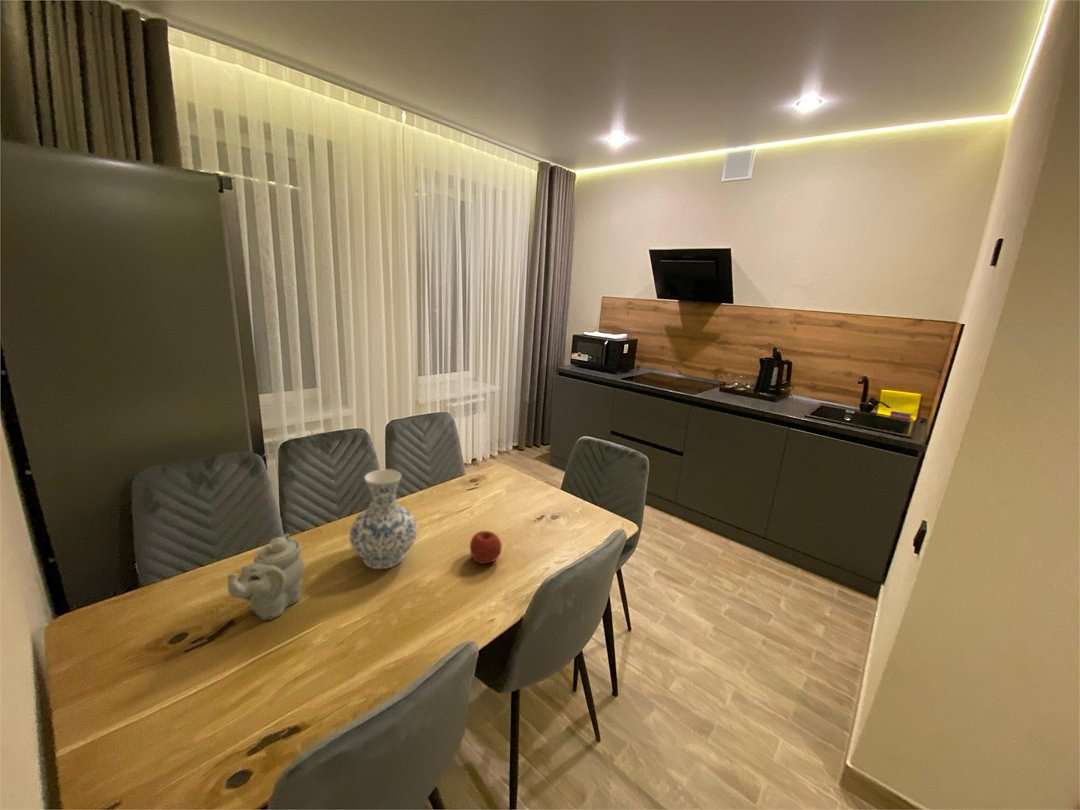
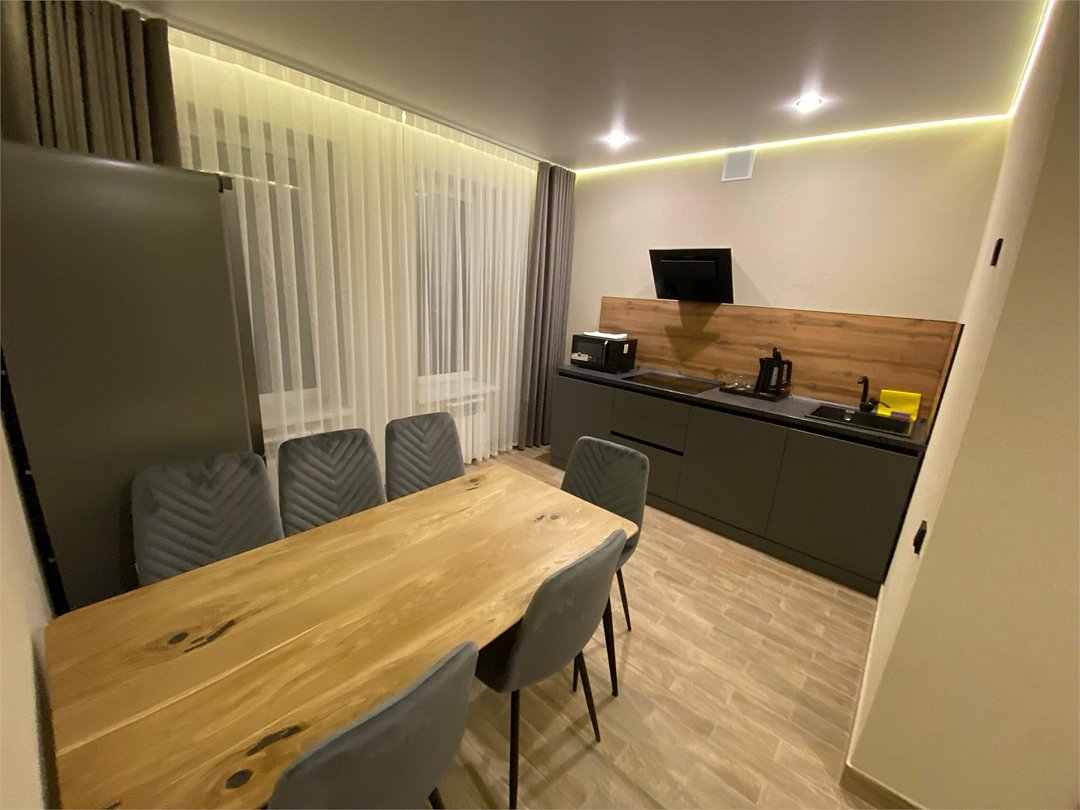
- vase [348,468,418,570]
- teapot [226,532,305,621]
- fruit [469,530,503,565]
